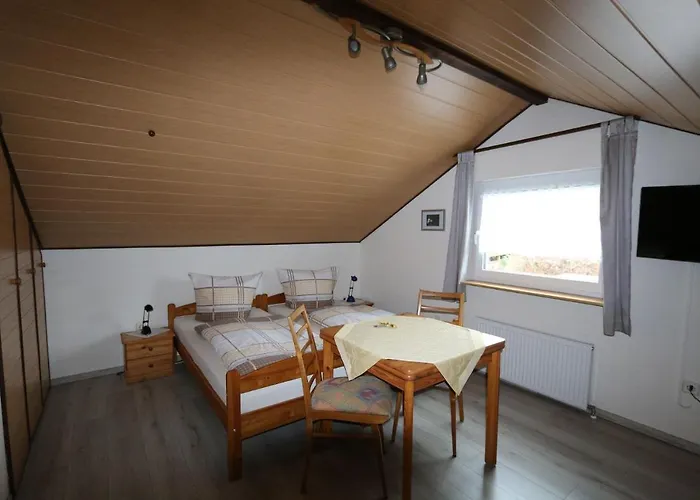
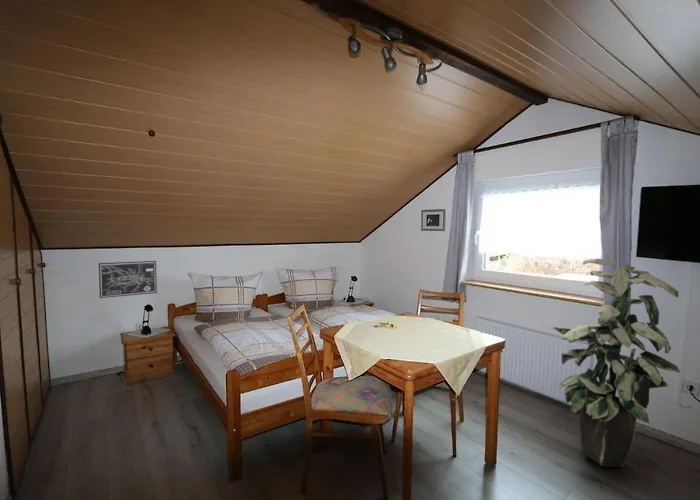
+ wall art [98,260,158,299]
+ indoor plant [552,258,682,468]
